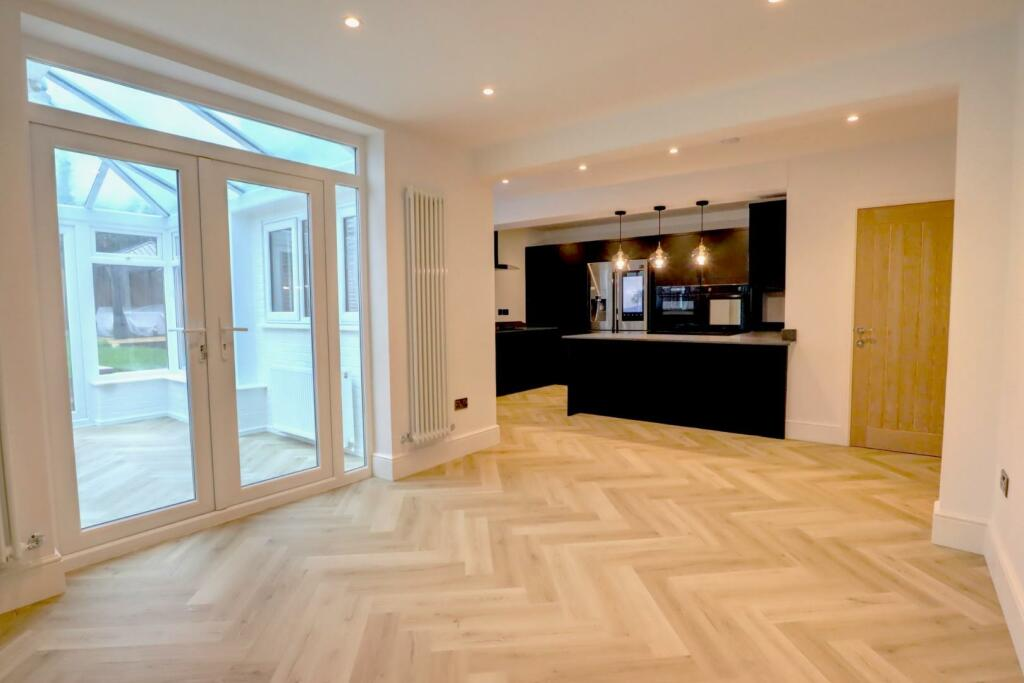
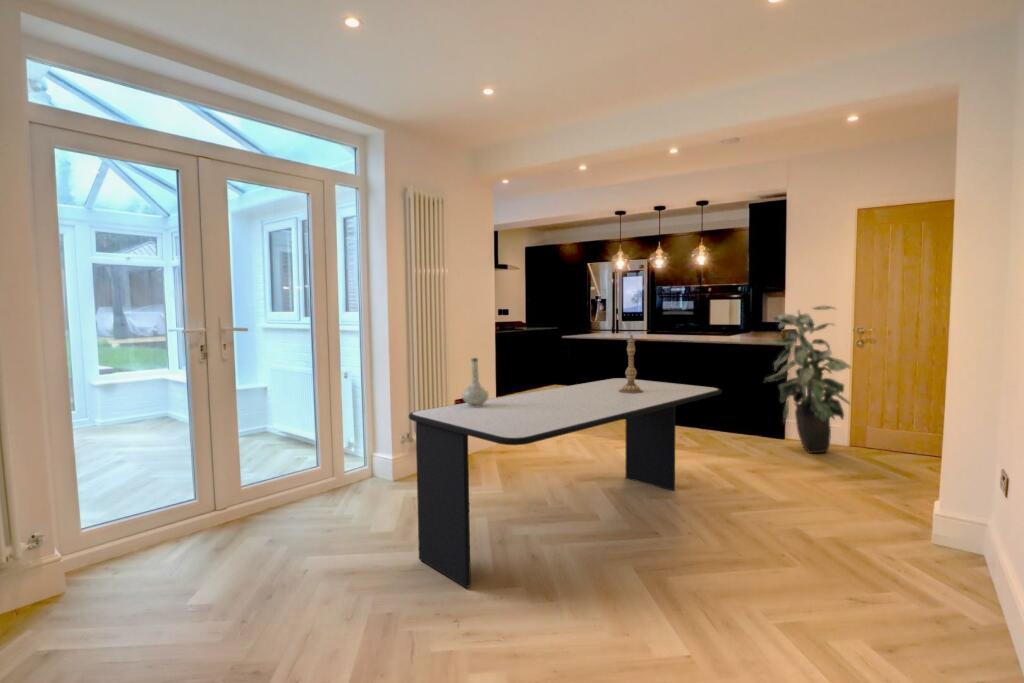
+ dining table [408,377,723,589]
+ candlestick [619,333,644,393]
+ vase [462,357,490,407]
+ indoor plant [763,305,852,455]
